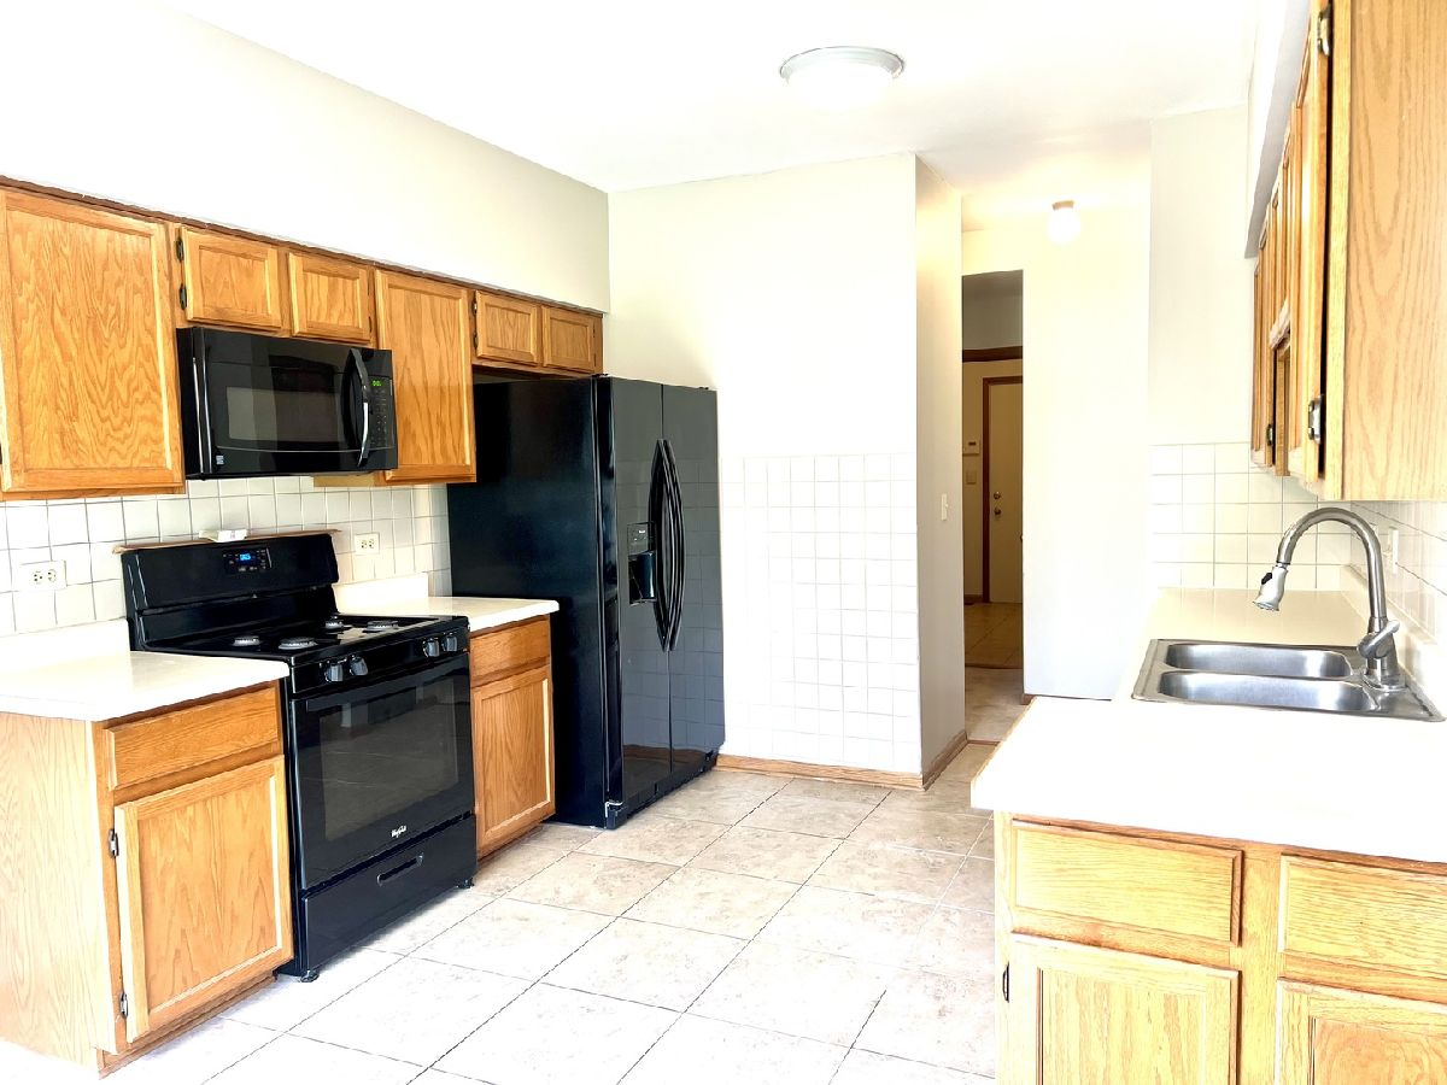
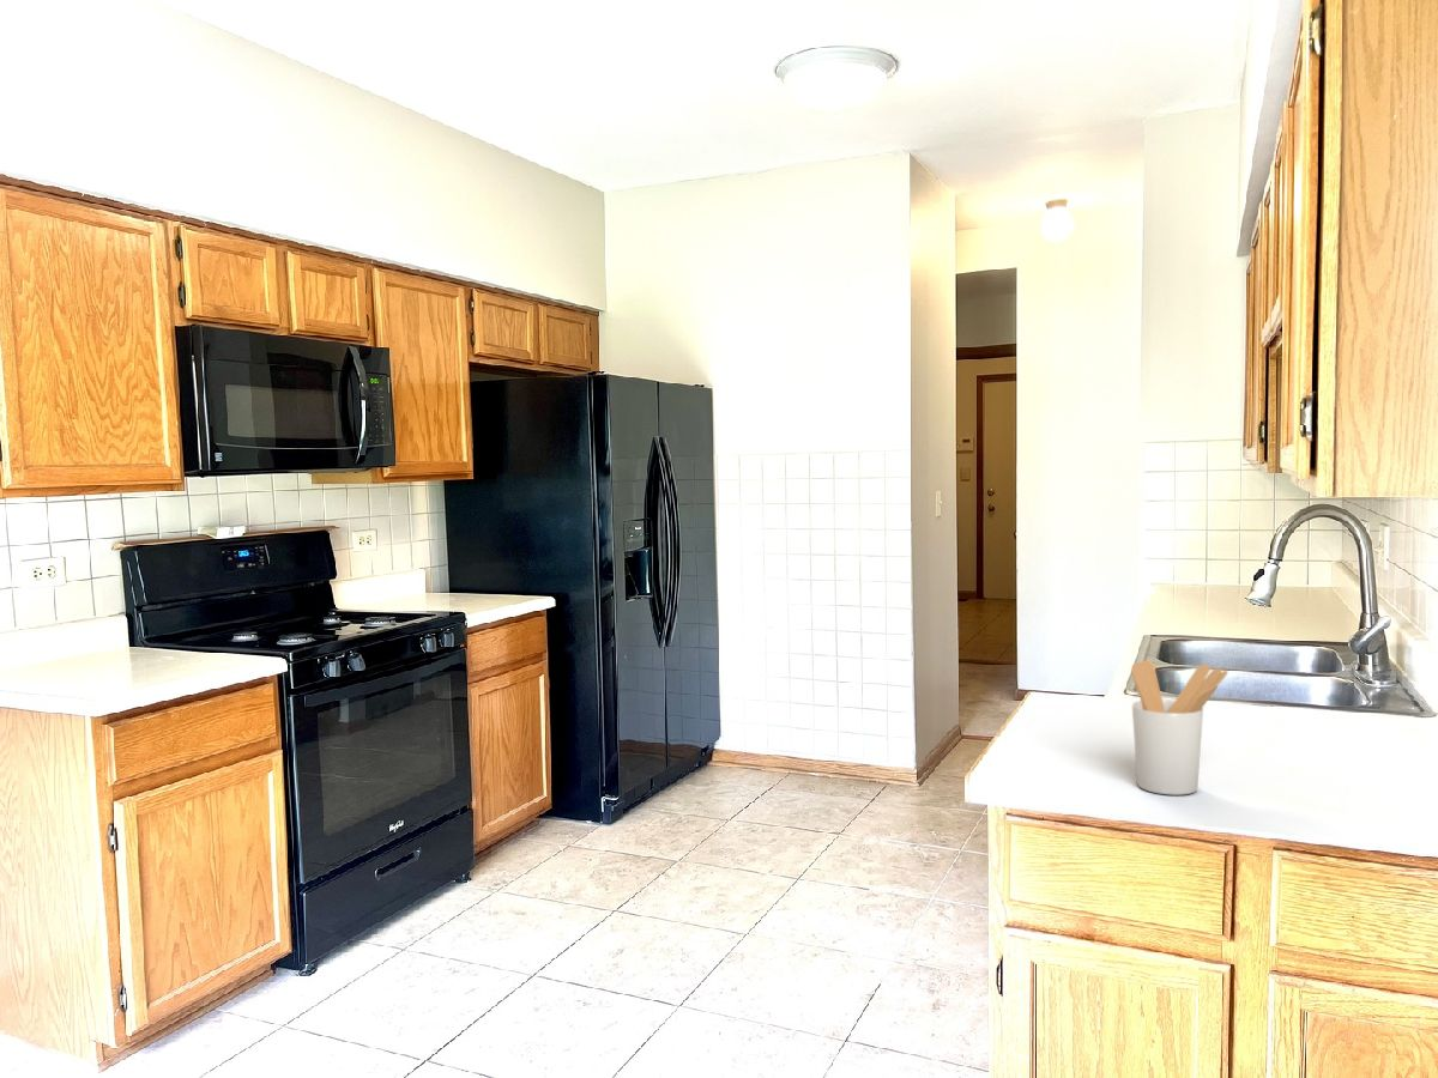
+ utensil holder [1130,659,1229,797]
